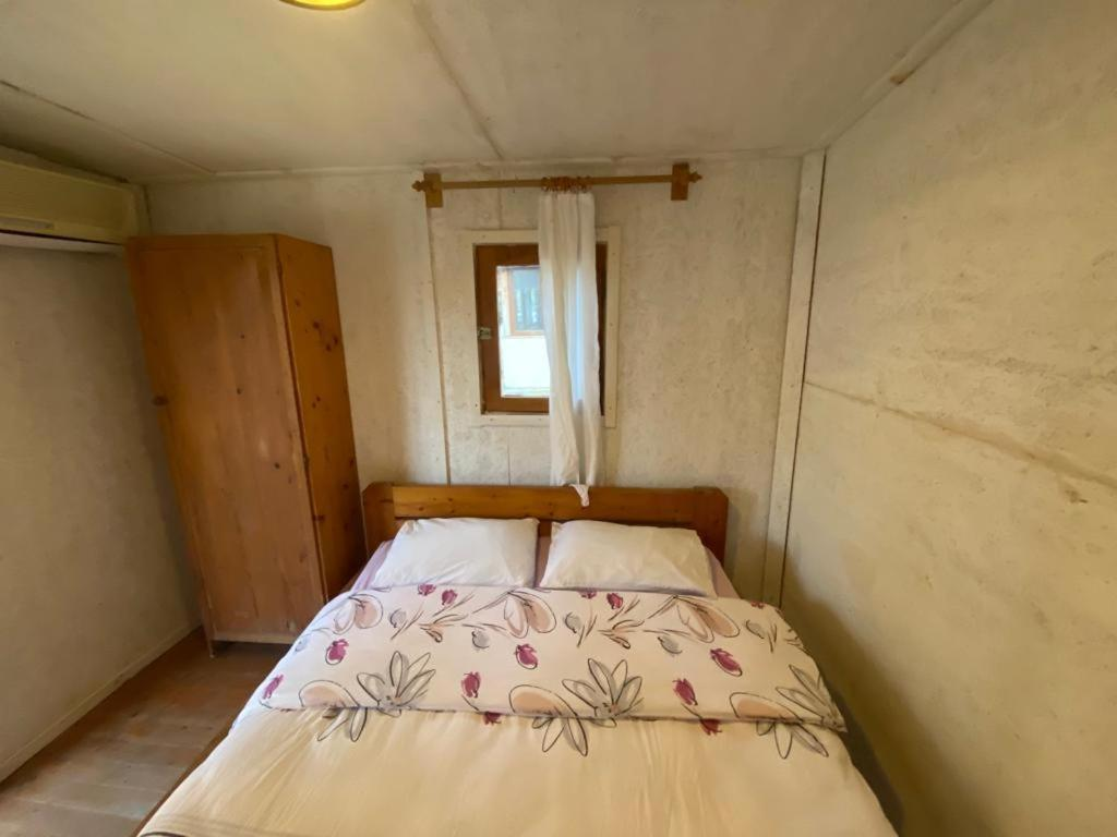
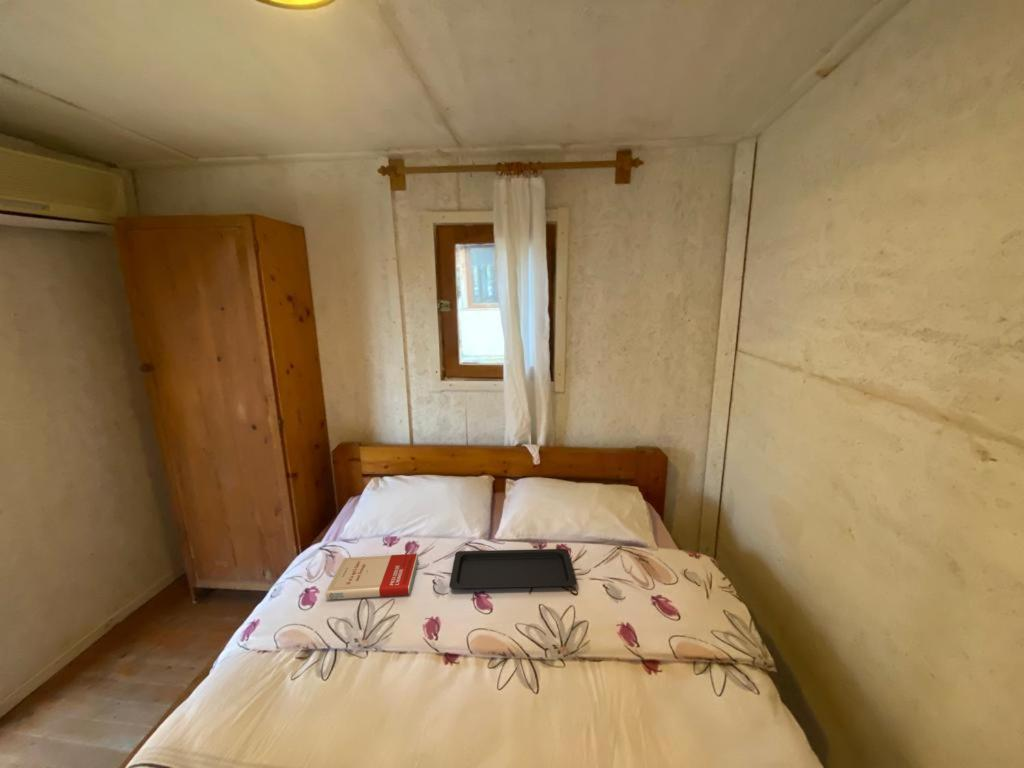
+ serving tray [448,548,577,590]
+ book [325,553,419,601]
